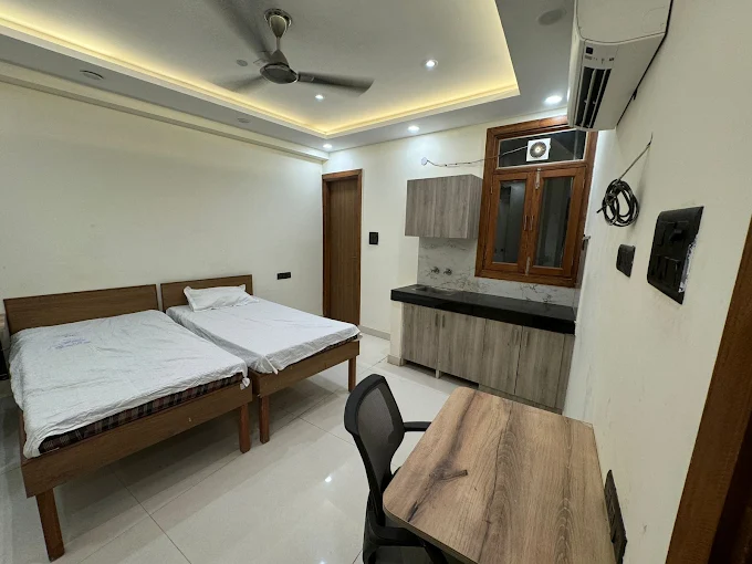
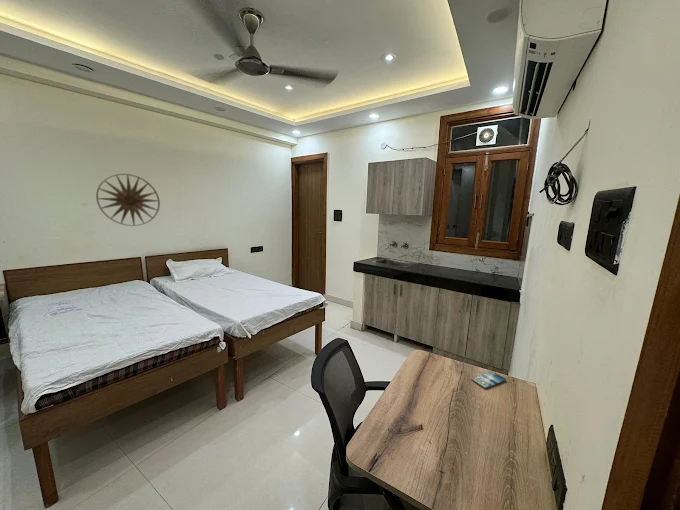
+ smartphone [470,370,507,389]
+ wall art [95,173,161,227]
